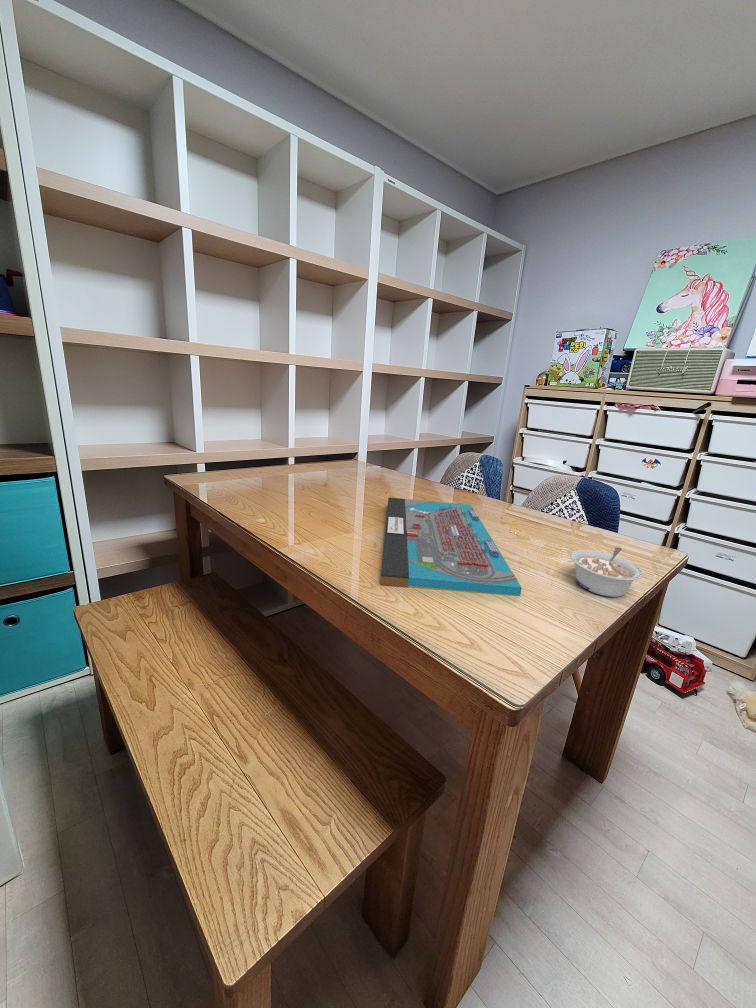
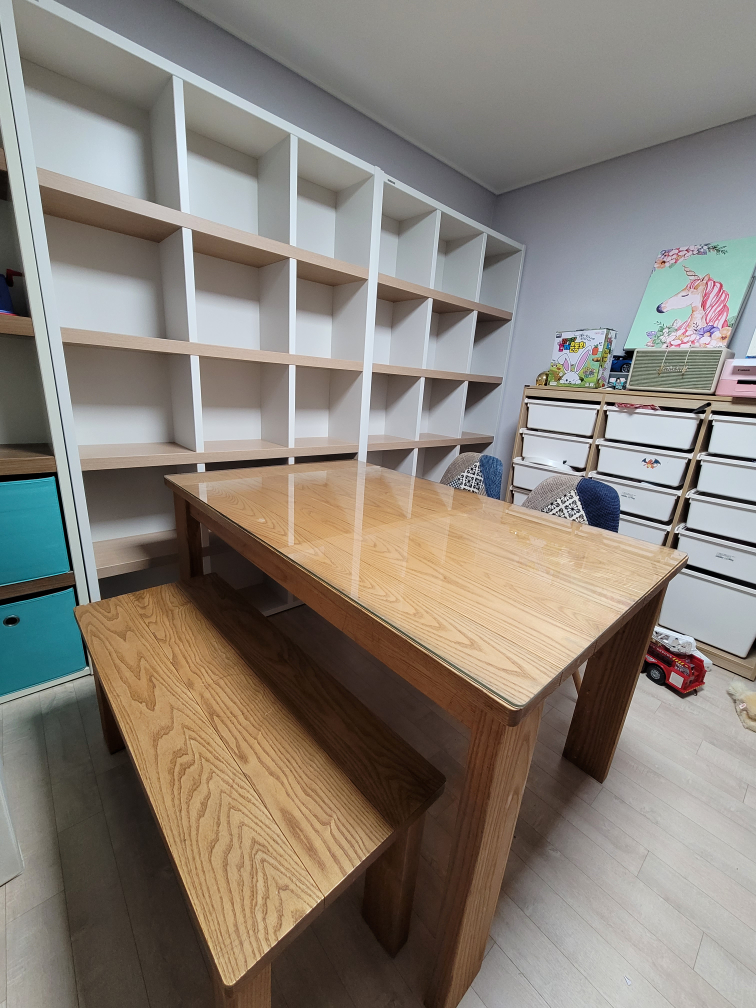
- legume [570,546,643,598]
- board game [379,496,523,597]
